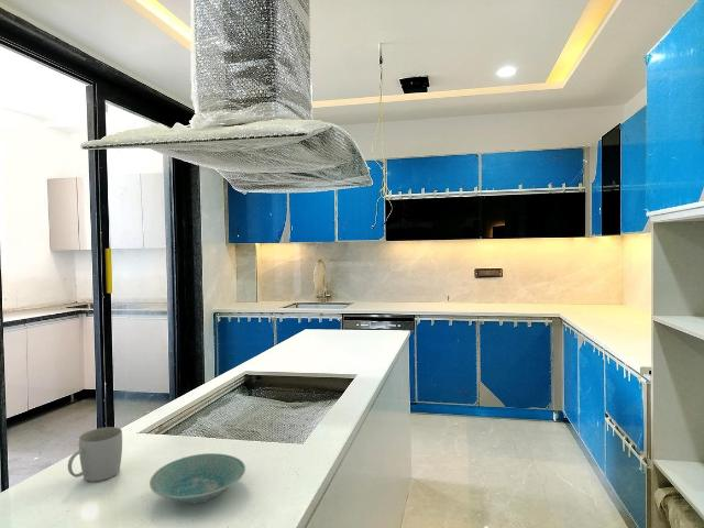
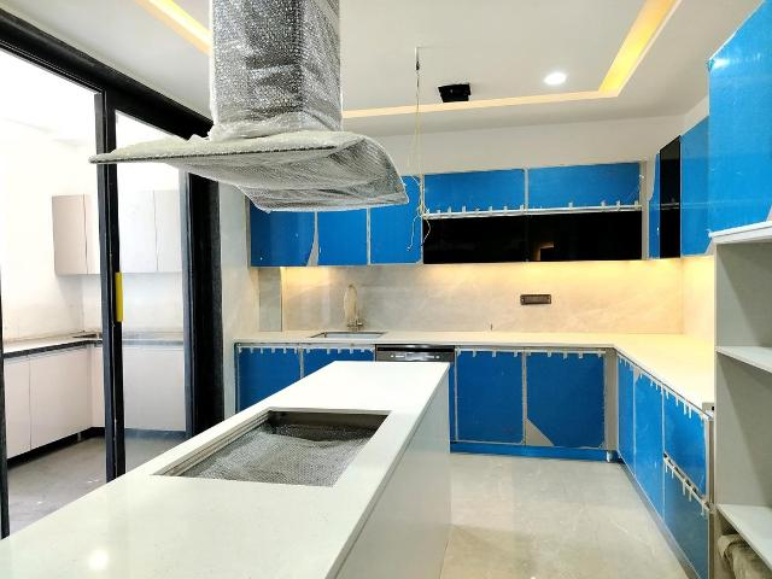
- mug [67,426,123,483]
- bowl [148,452,246,505]
